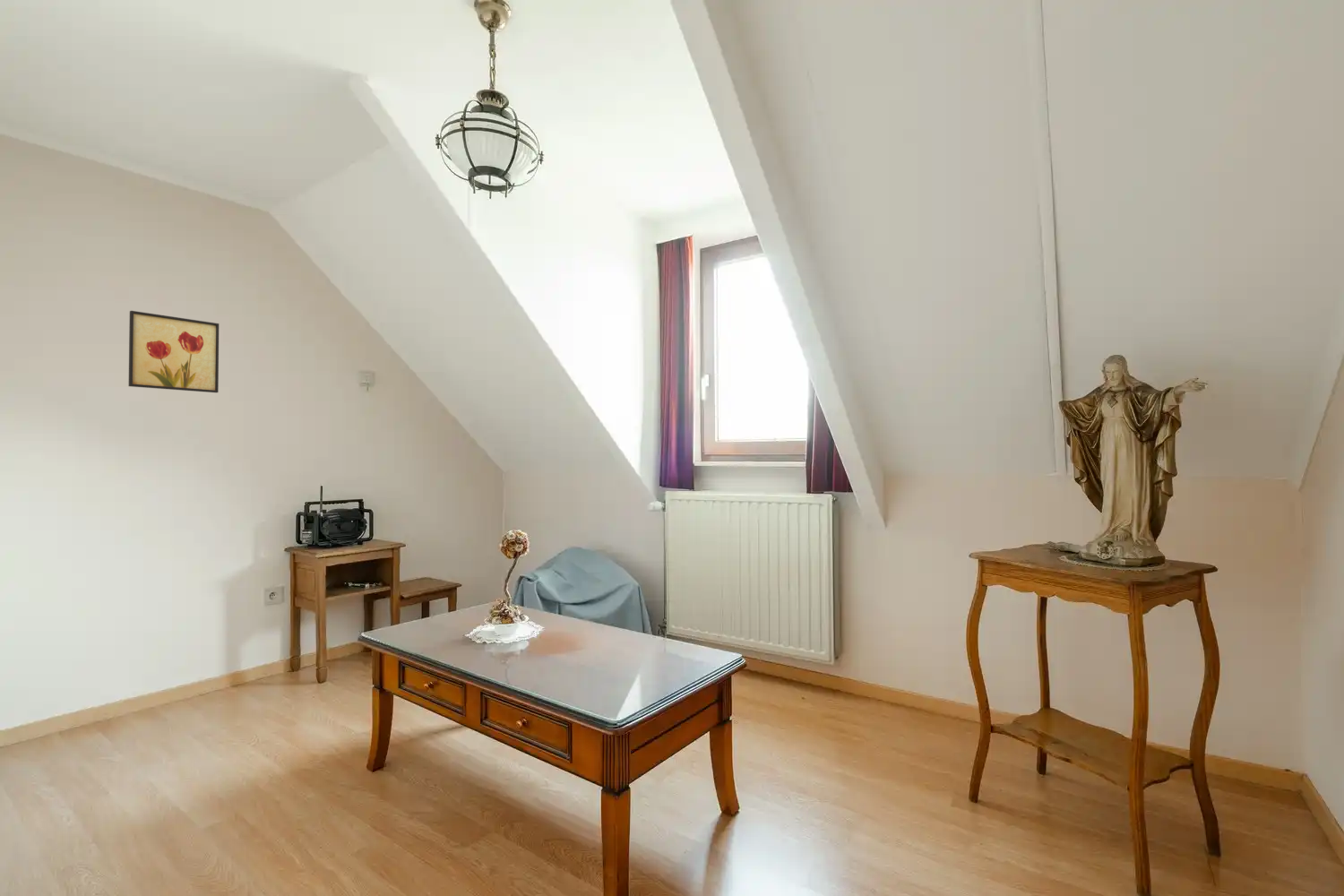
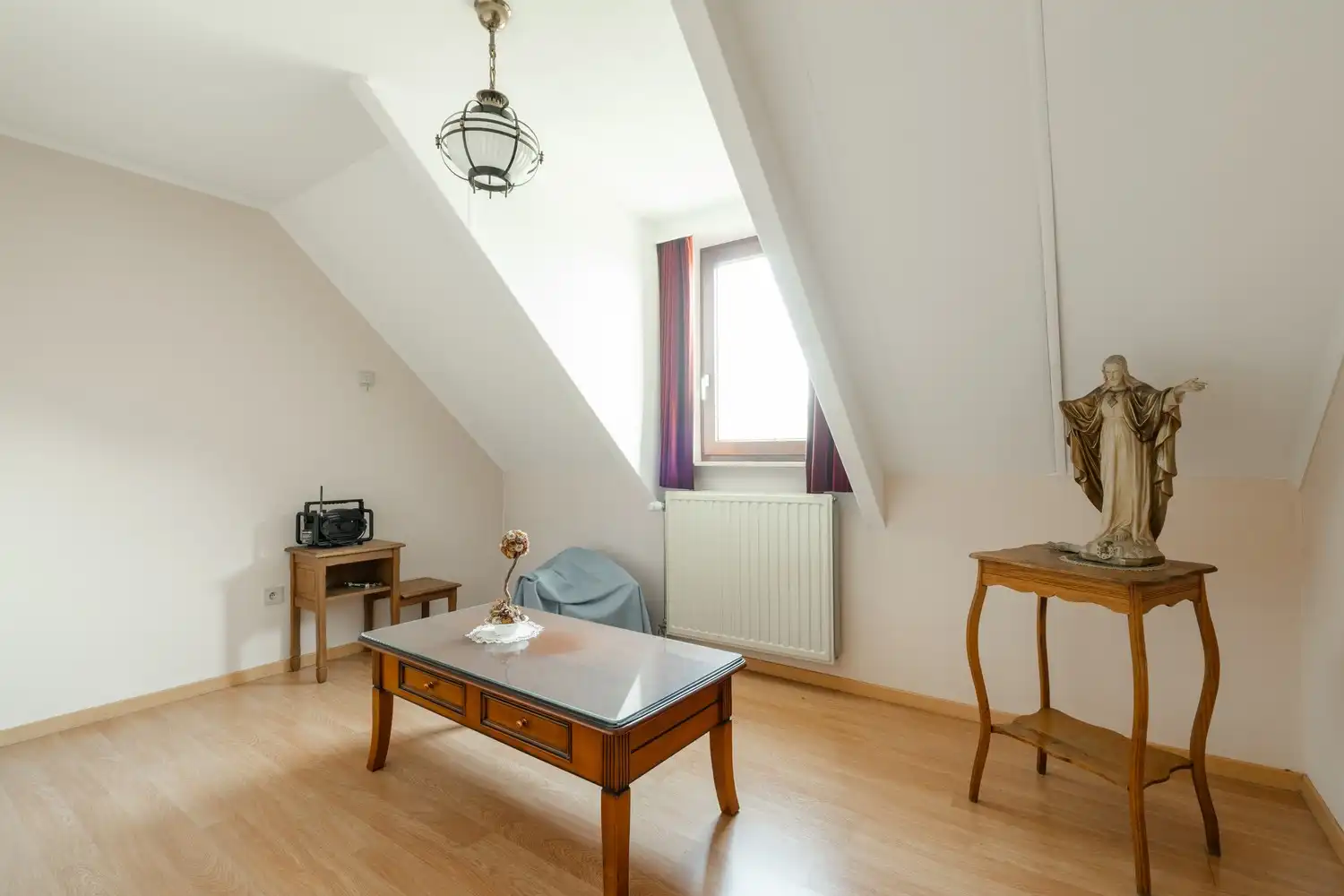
- wall art [127,310,220,393]
